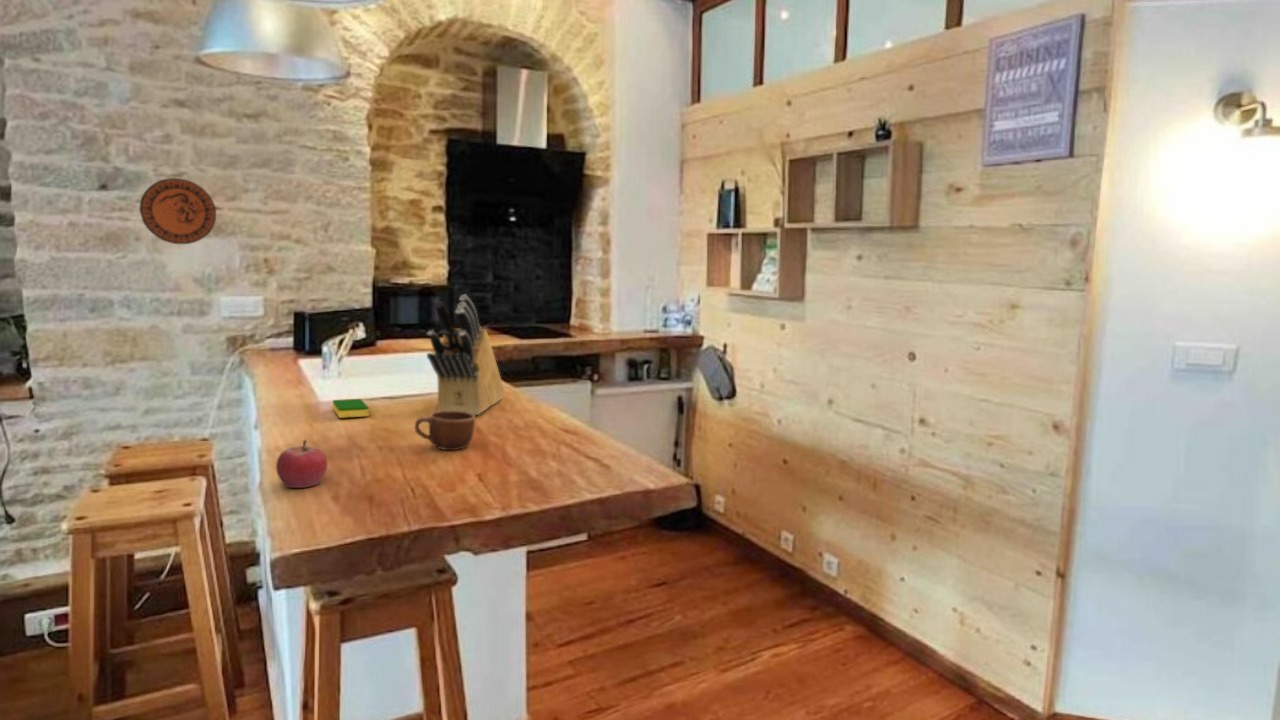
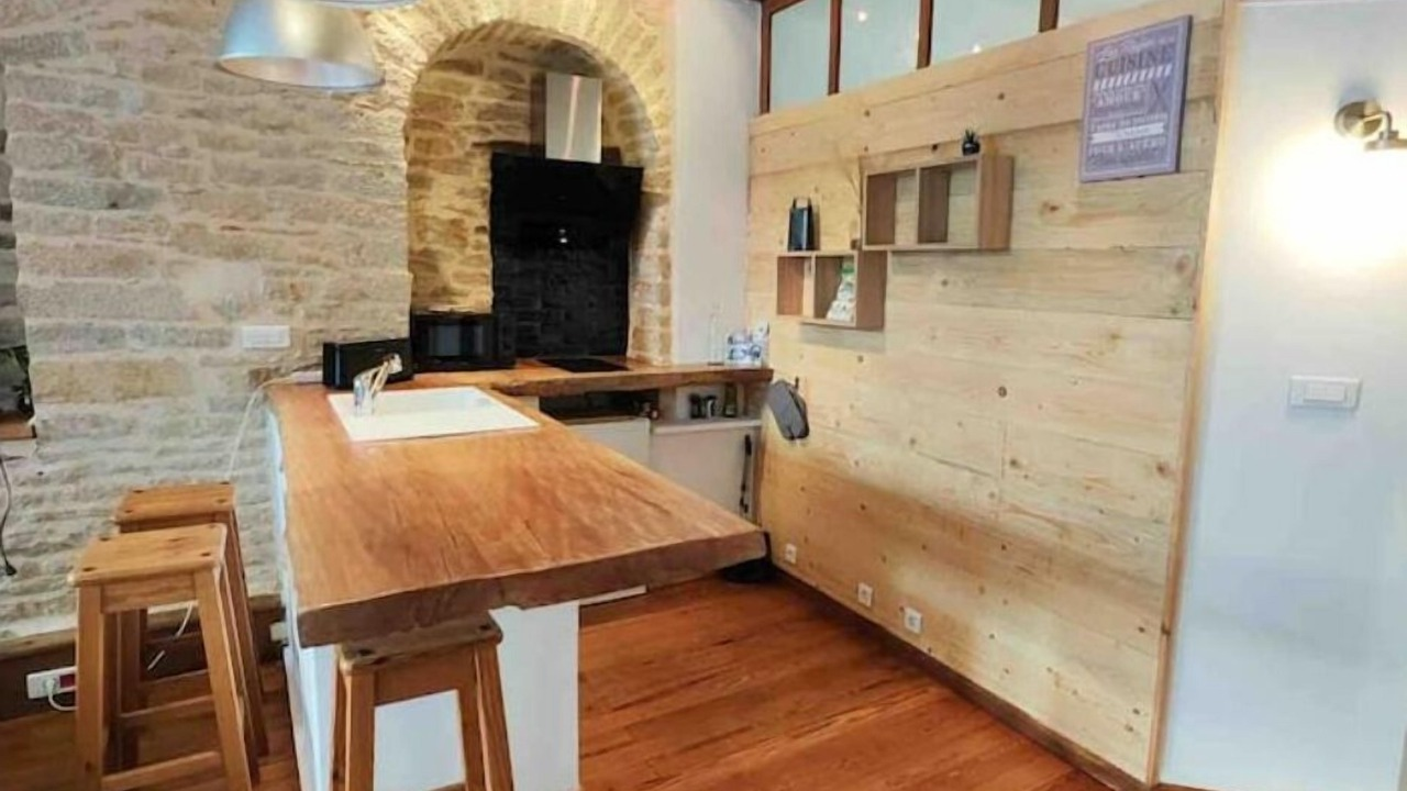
- dish sponge [332,398,370,419]
- knife block [426,294,505,416]
- fruit [275,438,329,489]
- decorative plate [139,177,217,245]
- mug [414,411,476,451]
